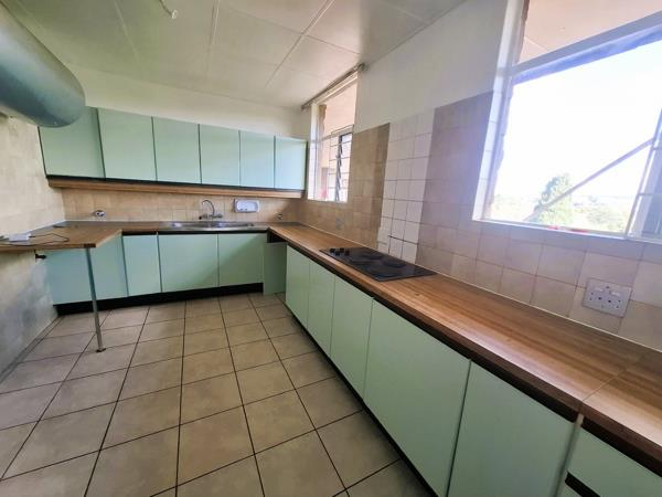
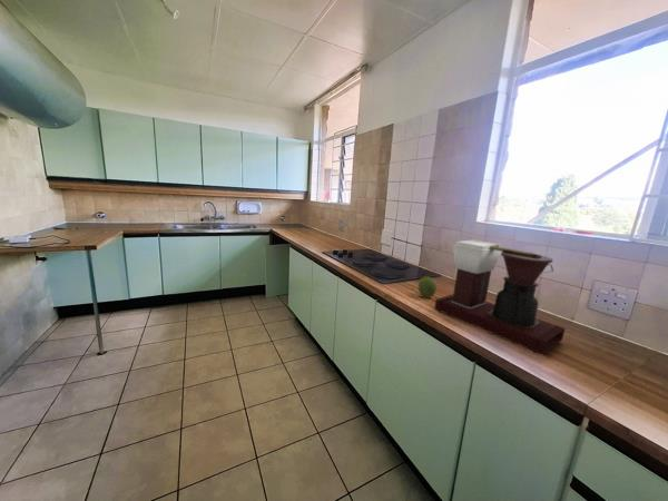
+ coffee maker [433,239,567,356]
+ fruit [418,275,438,298]
